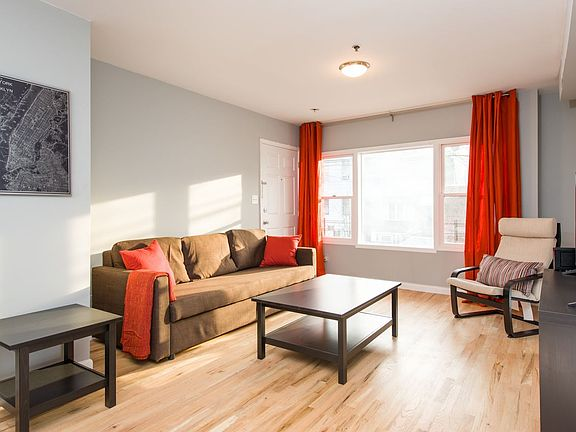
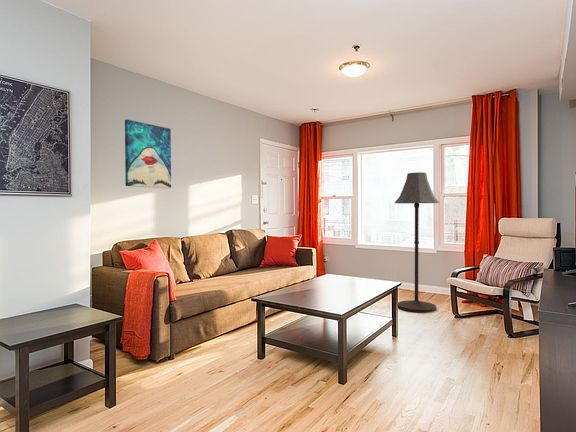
+ floor lamp [394,171,441,313]
+ wall art [124,119,172,189]
